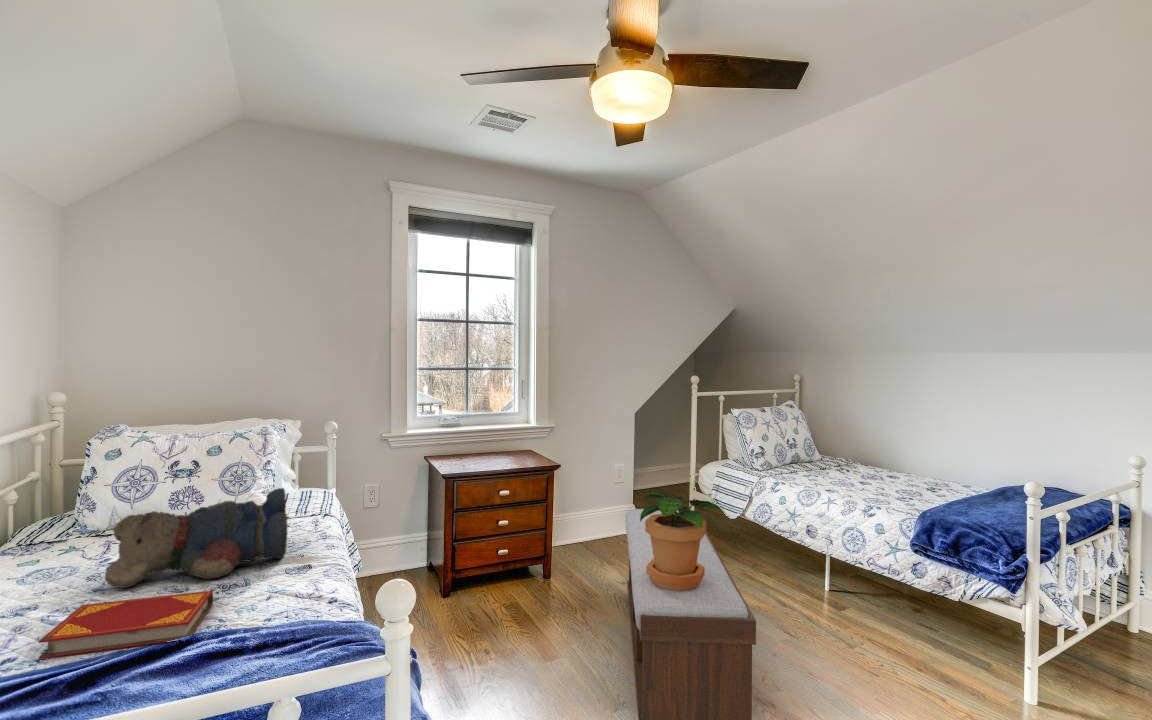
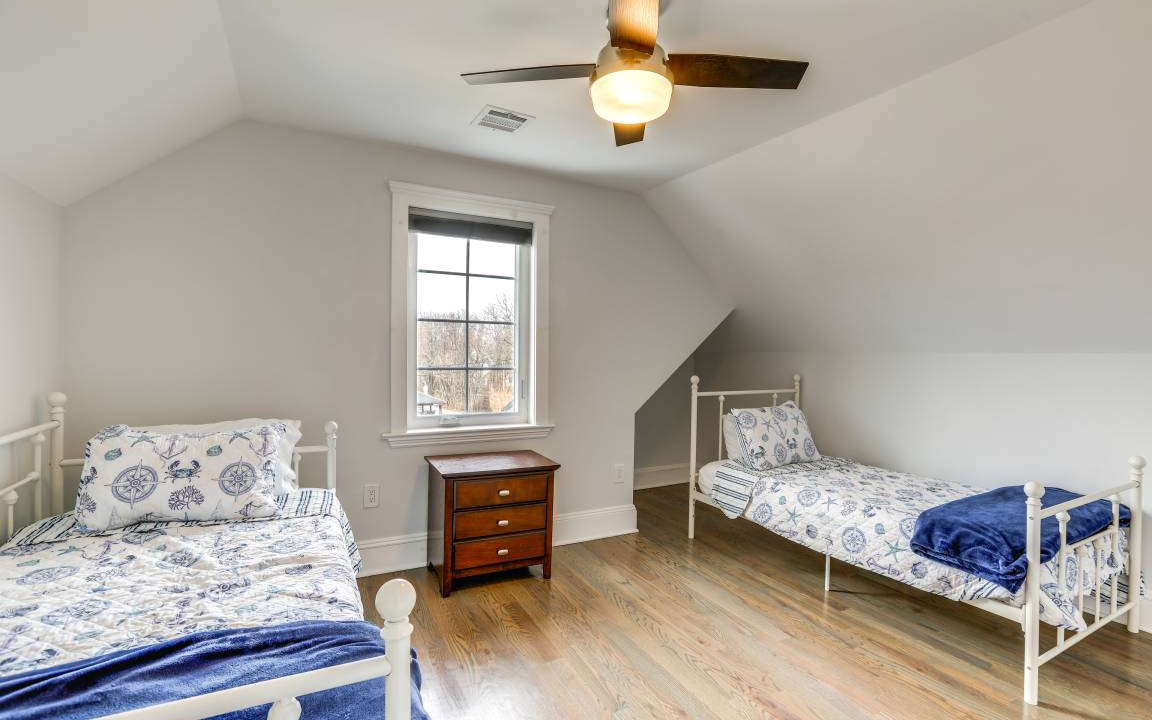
- hardback book [37,590,214,660]
- teddy bear [104,487,289,589]
- potted plant [640,489,725,591]
- bench [624,508,757,720]
